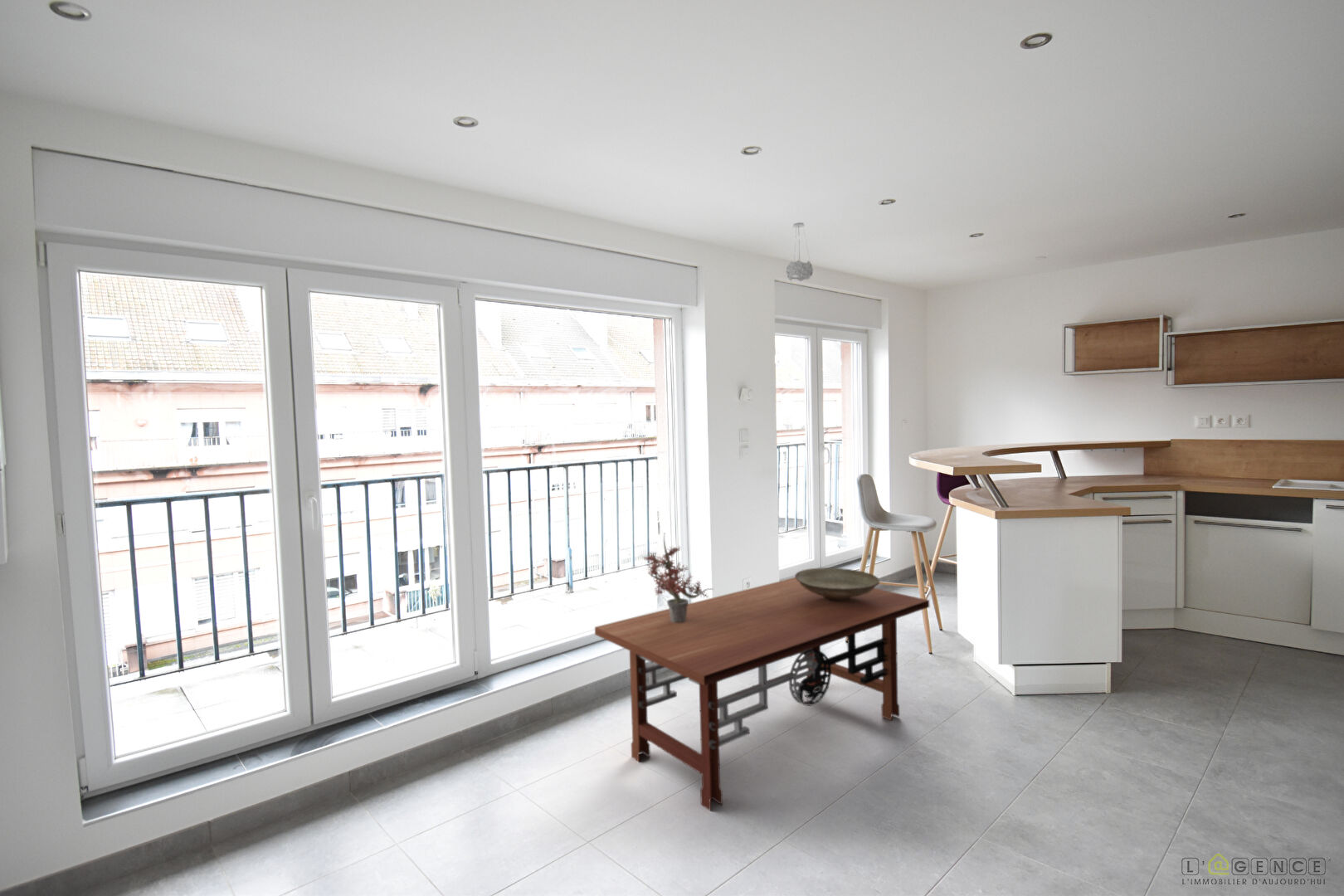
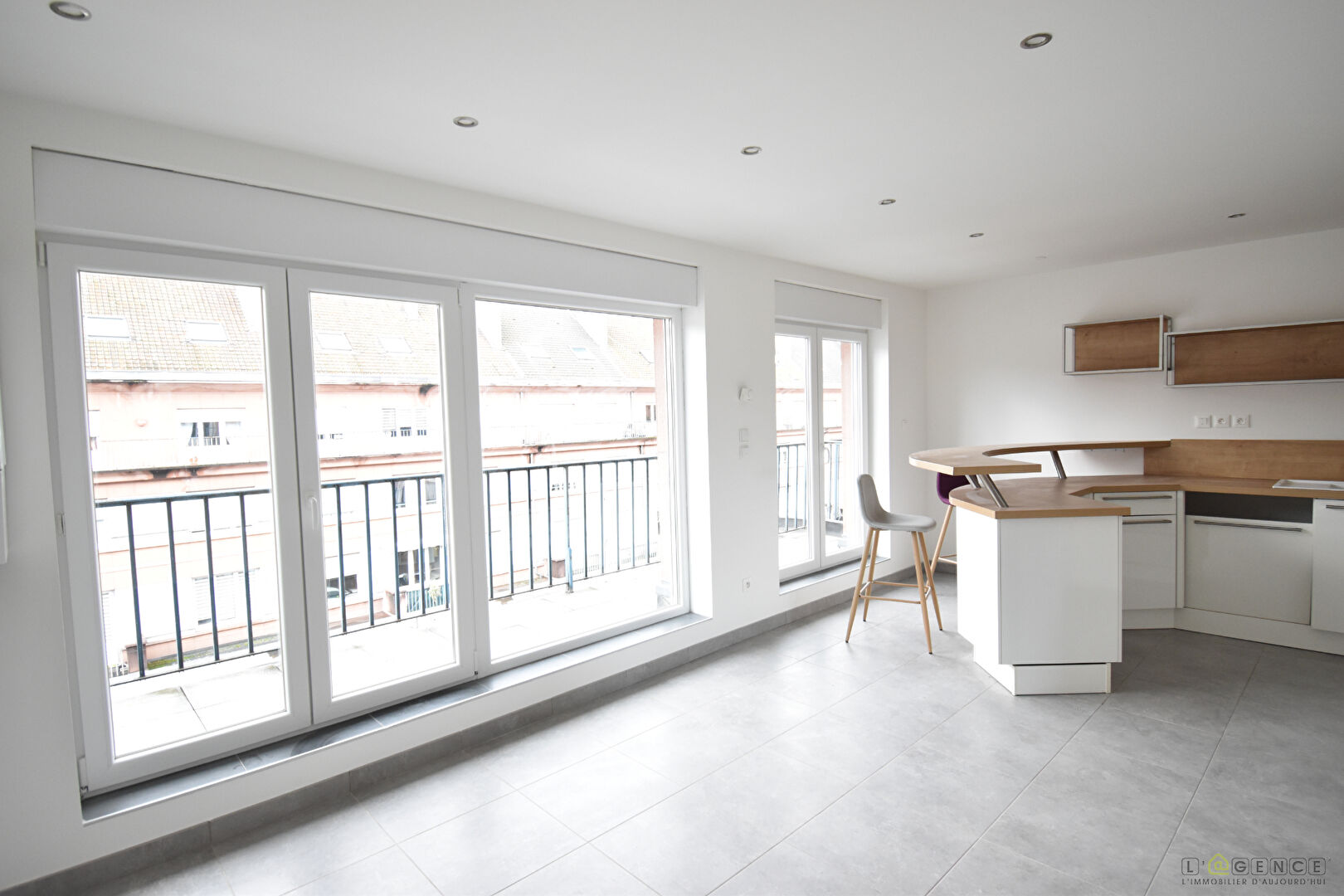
- coffee table [594,577,930,812]
- decorative bowl [794,567,880,601]
- potted plant [643,533,715,623]
- pendant light [786,222,814,282]
